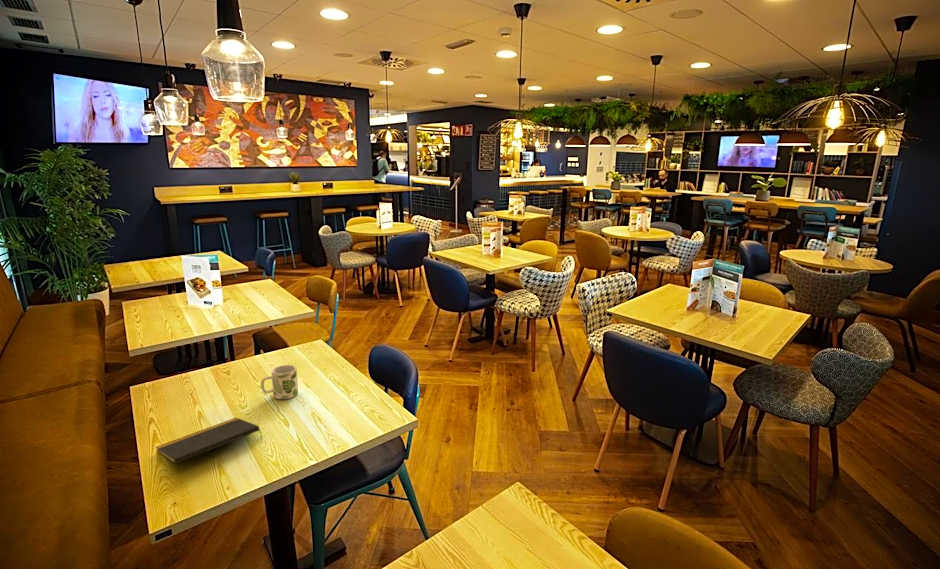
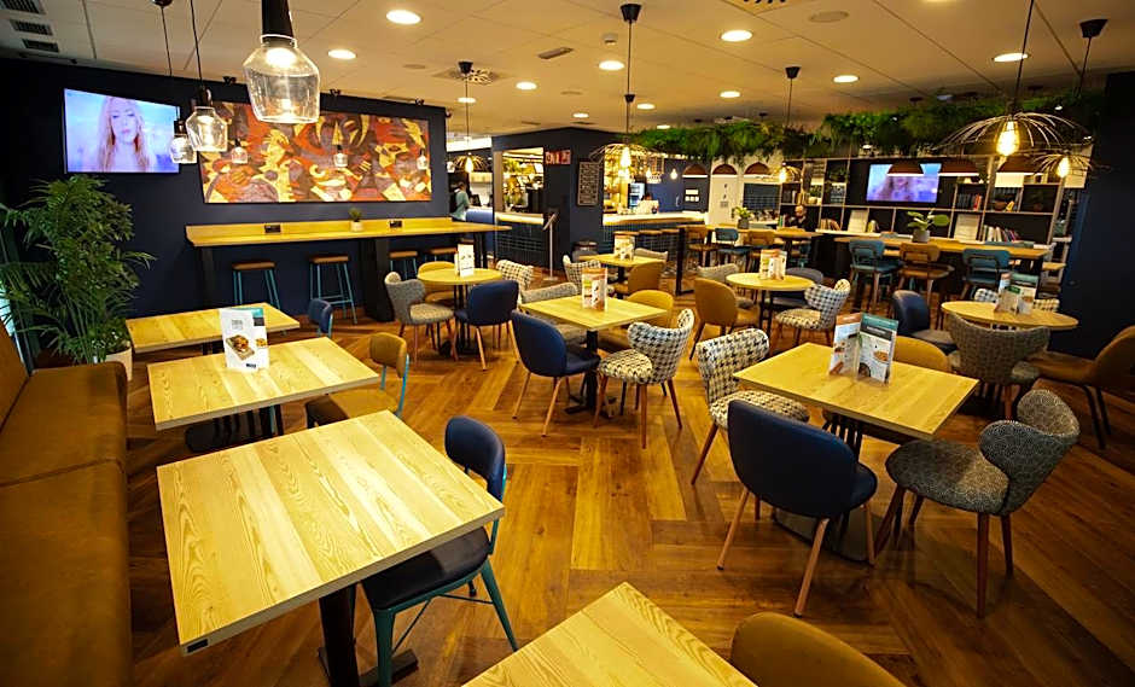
- mug [260,364,299,400]
- notepad [154,417,263,465]
